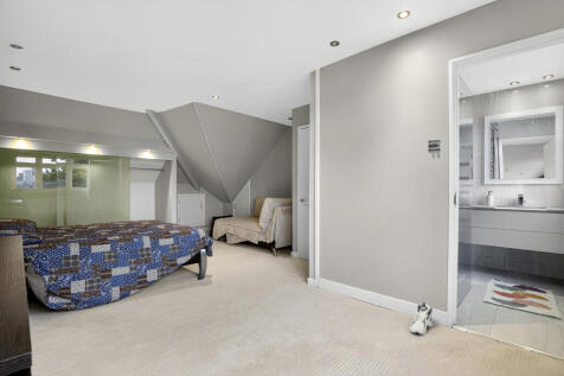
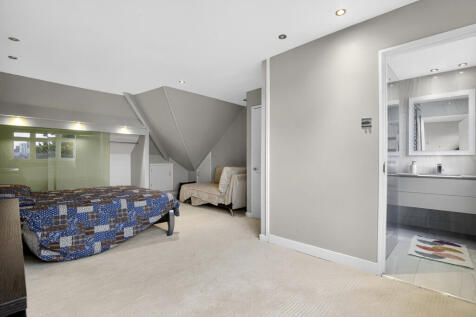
- sneaker [409,301,434,336]
